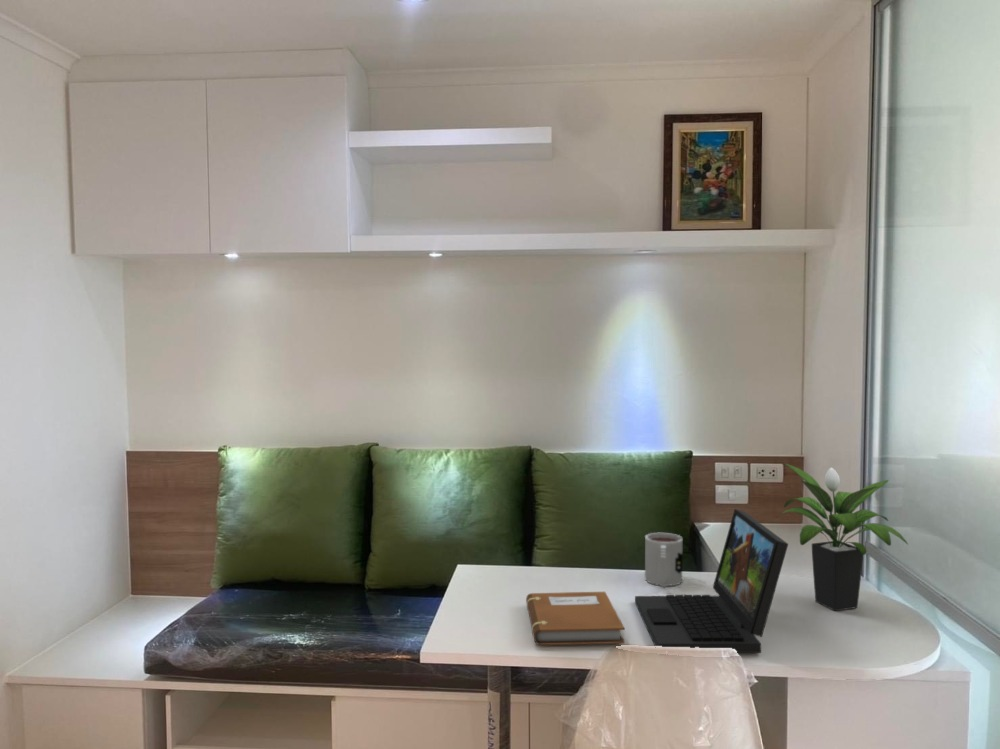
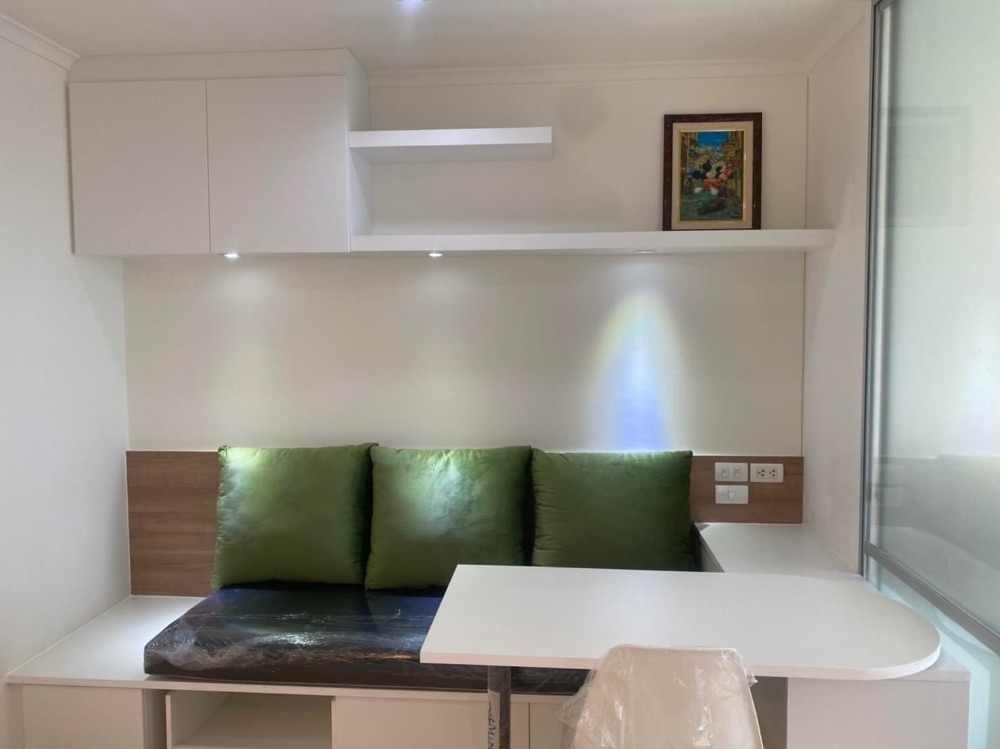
- laptop [634,508,789,654]
- mug [644,532,683,588]
- potted plant [775,462,909,612]
- notebook [525,591,625,646]
